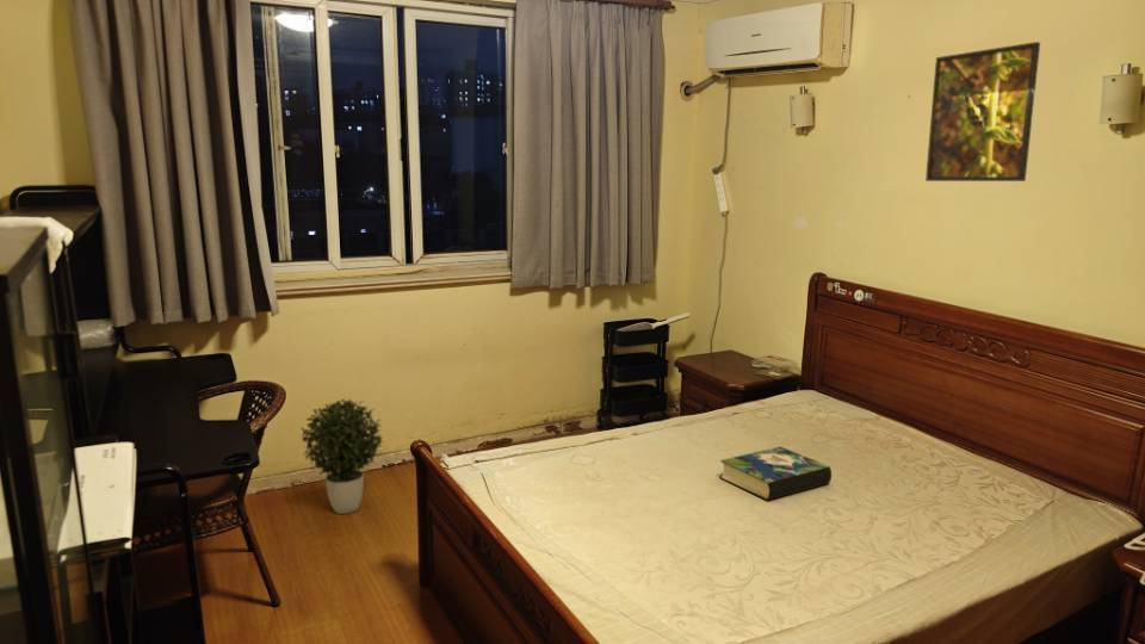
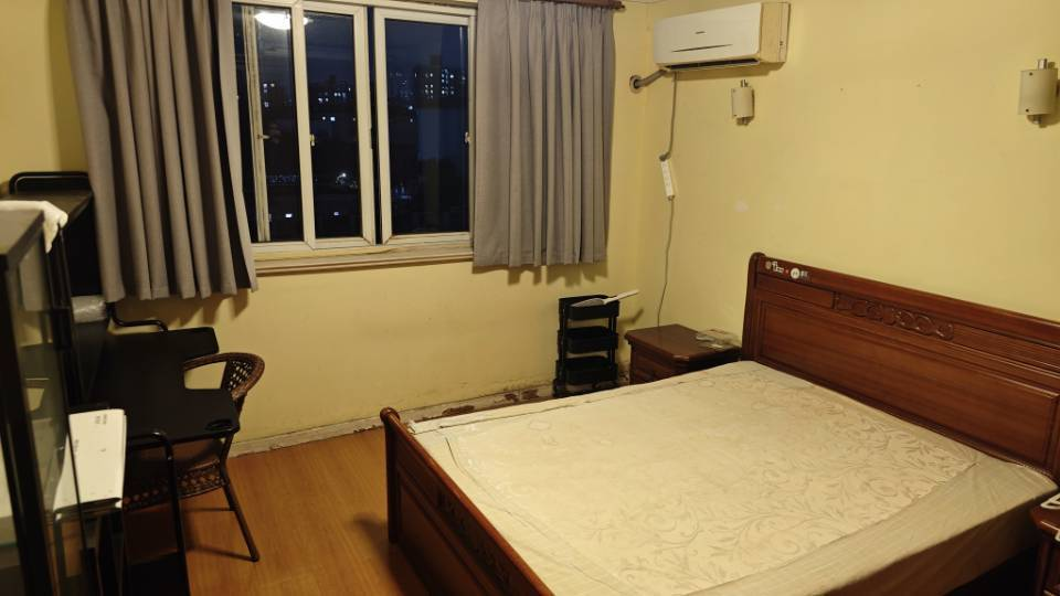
- potted plant [299,398,386,515]
- book [718,445,833,502]
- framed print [924,41,1041,182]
